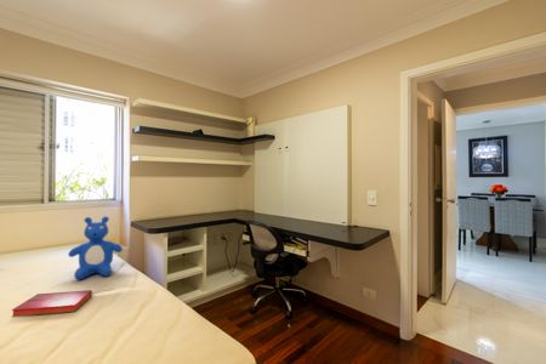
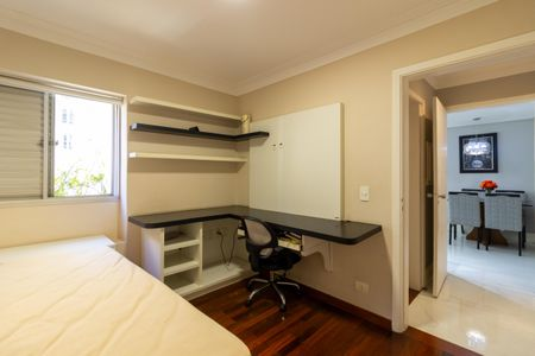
- teddy bear [67,215,124,280]
- hardback book [11,289,93,318]
